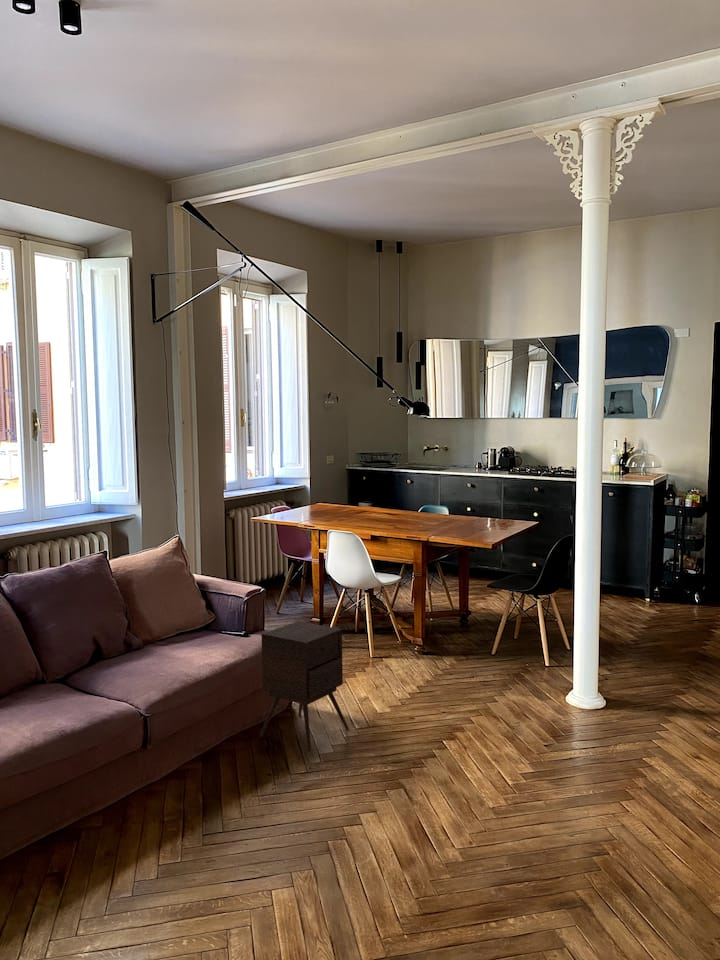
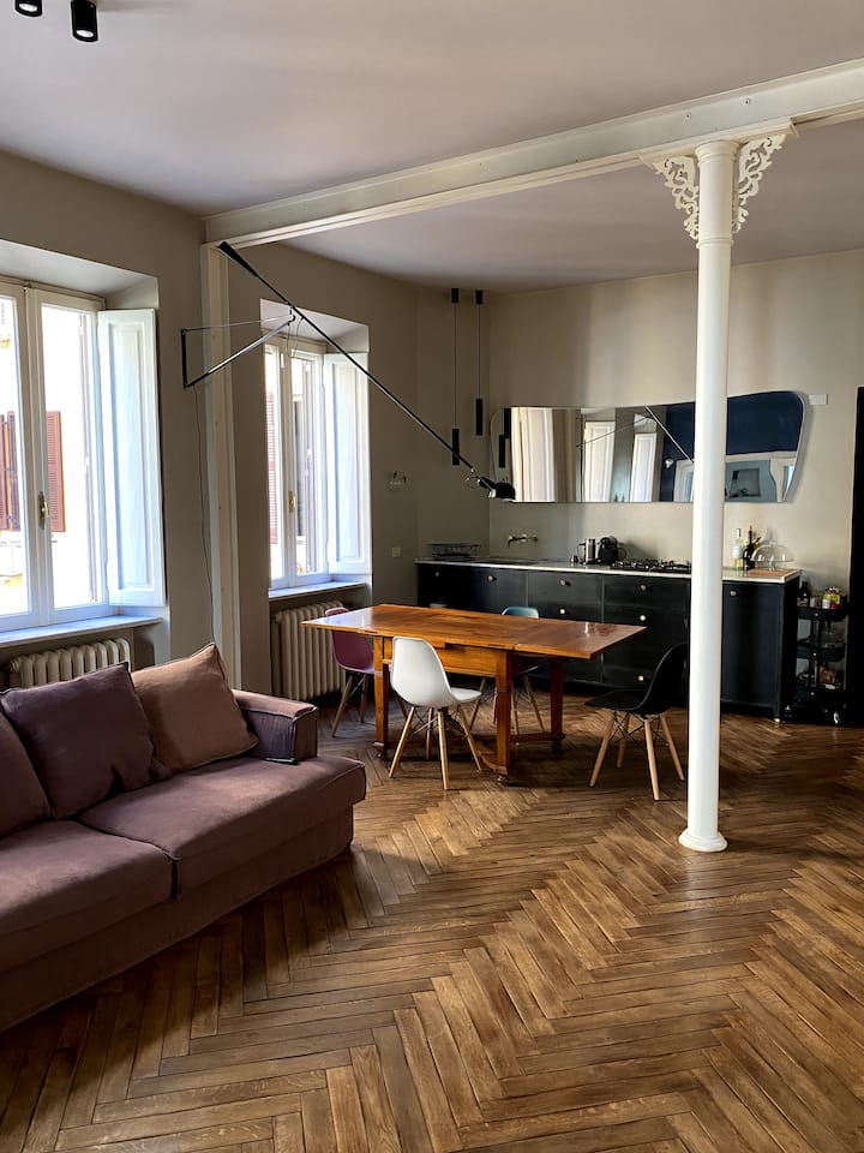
- side table [259,620,349,752]
